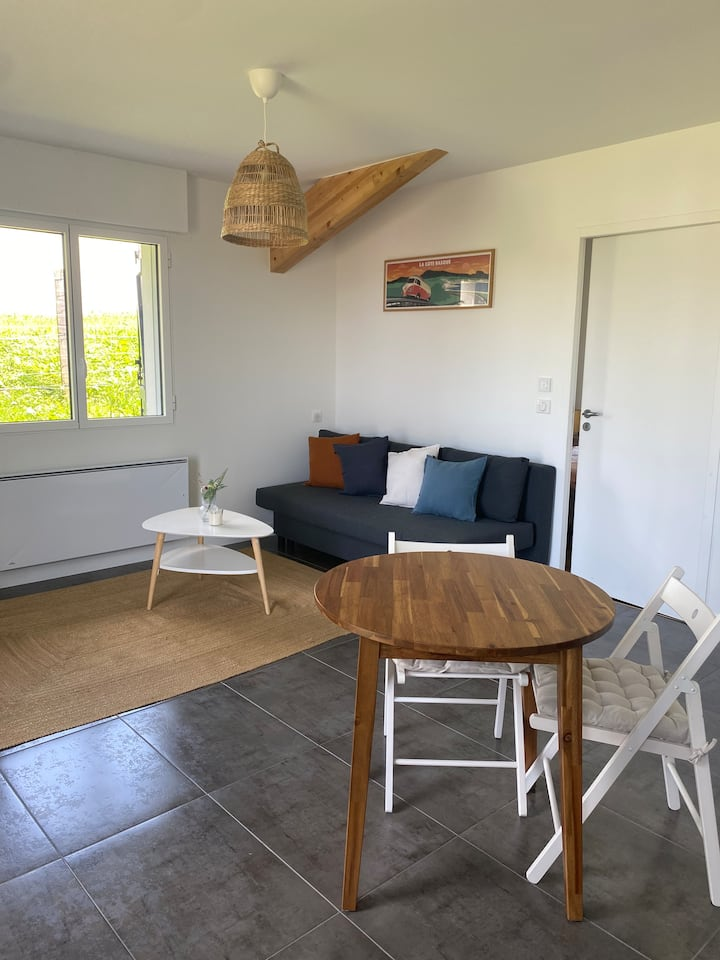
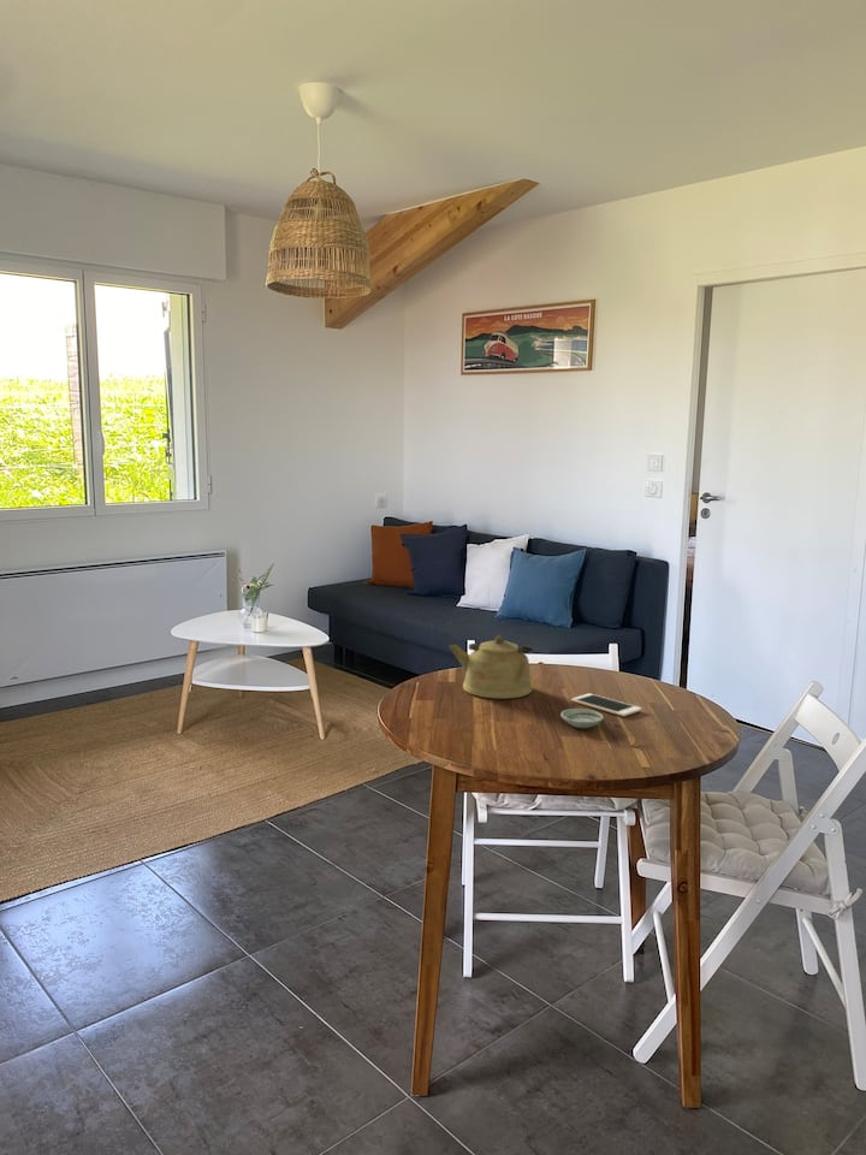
+ saucer [559,707,605,729]
+ cell phone [570,692,642,717]
+ kettle [449,634,534,700]
